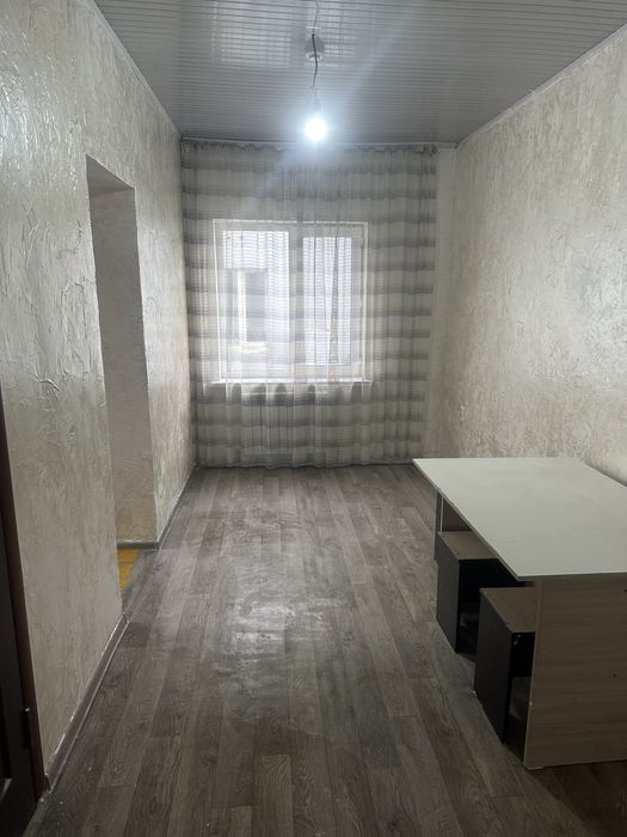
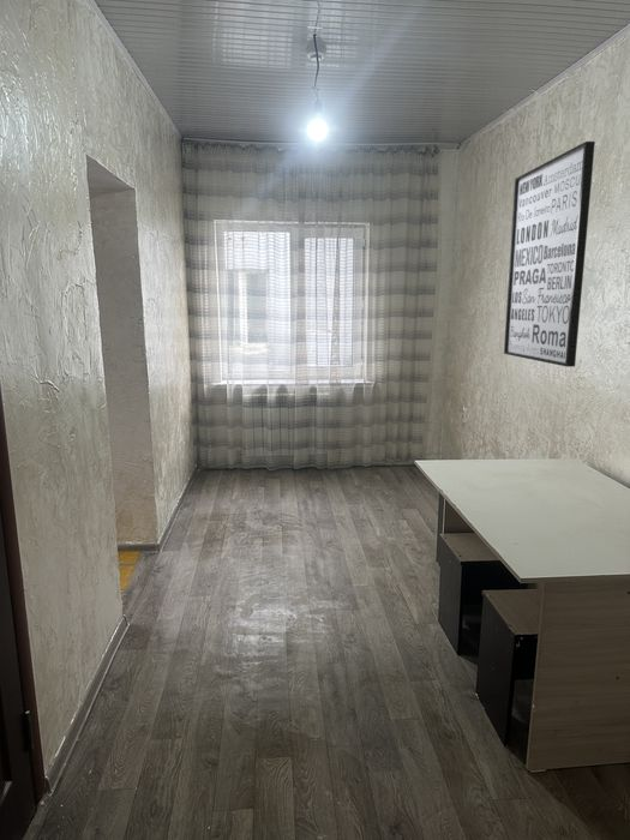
+ wall art [503,140,596,368]
